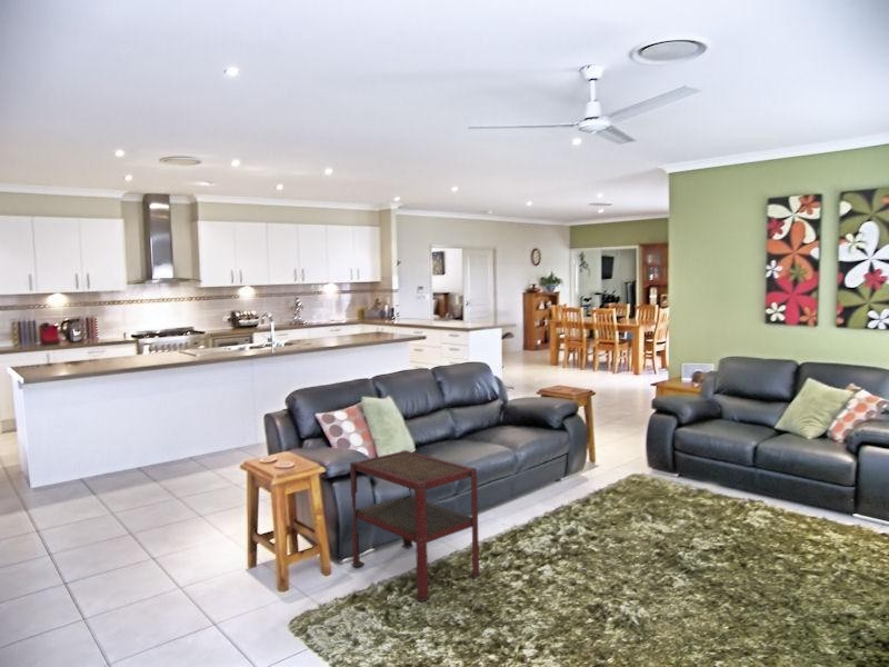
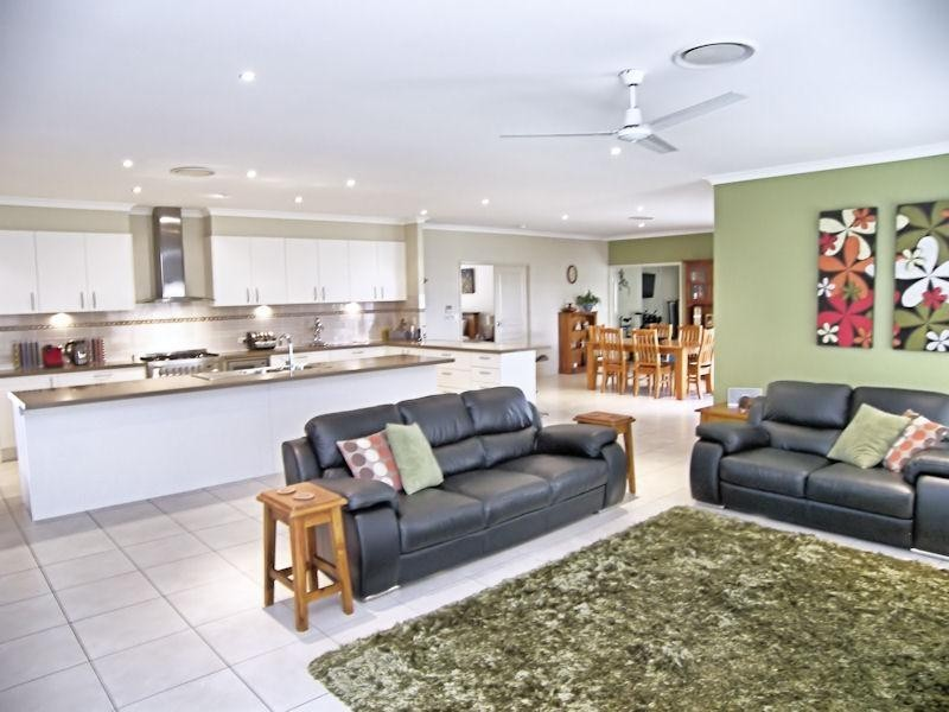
- side table [349,449,482,603]
